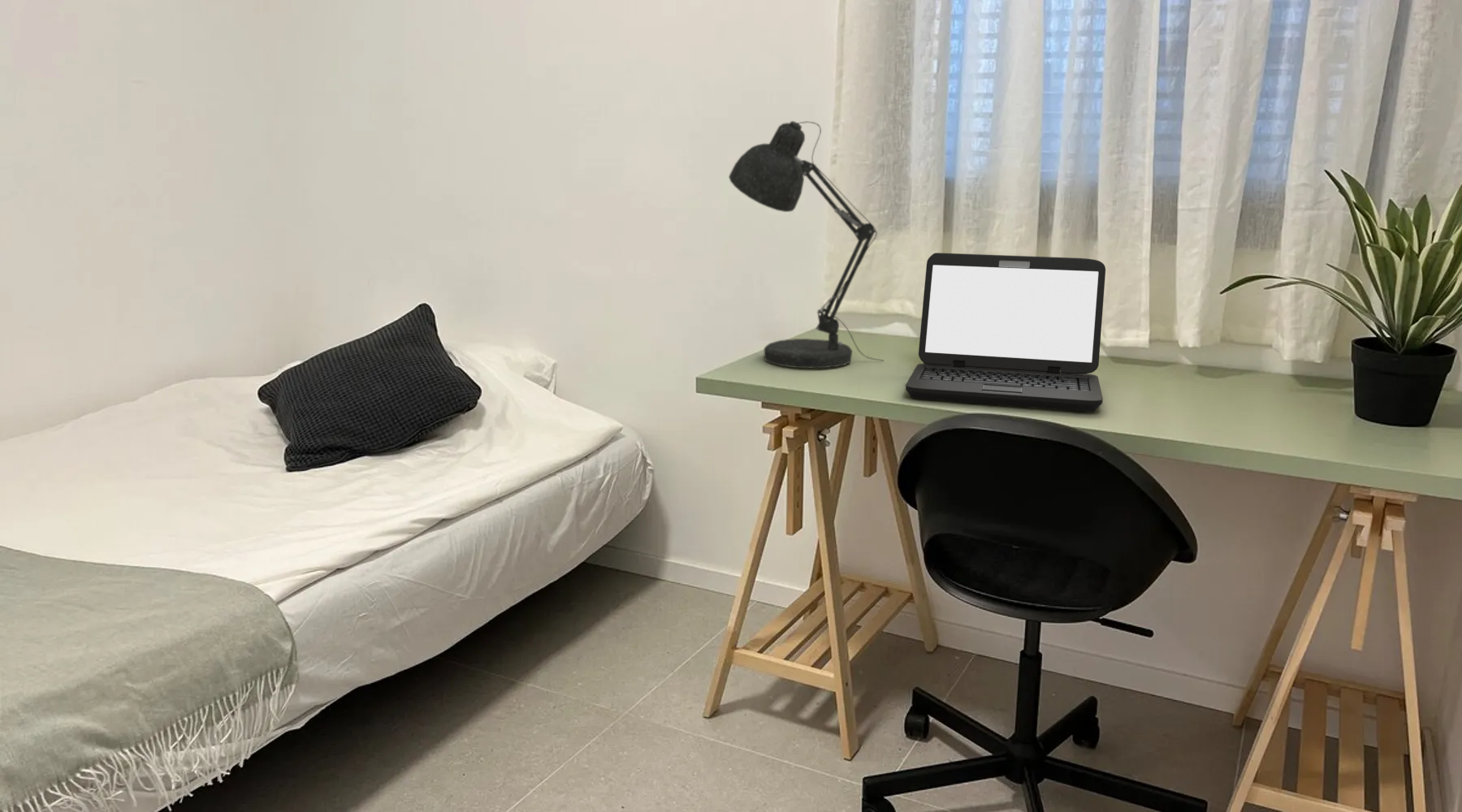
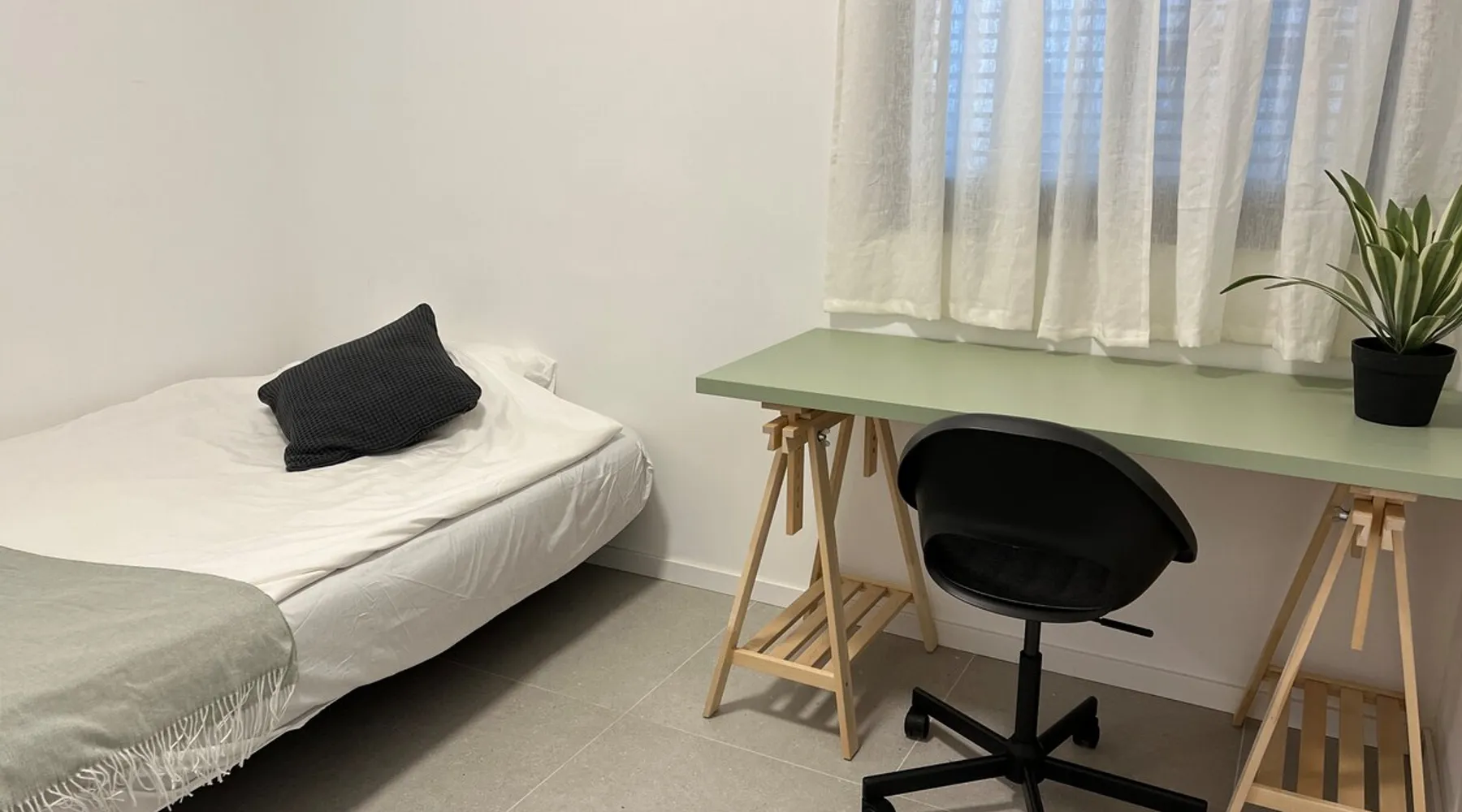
- laptop [905,252,1106,412]
- desk lamp [728,120,885,369]
